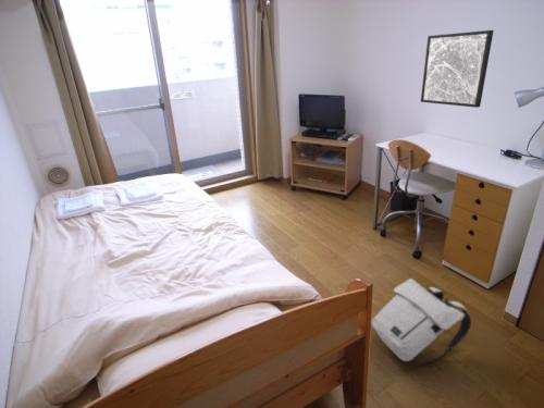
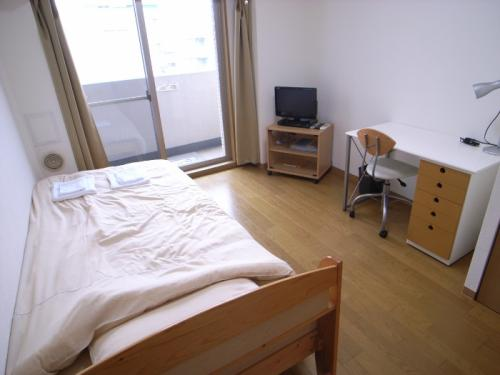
- wall art [420,29,495,109]
- backpack [371,277,472,364]
